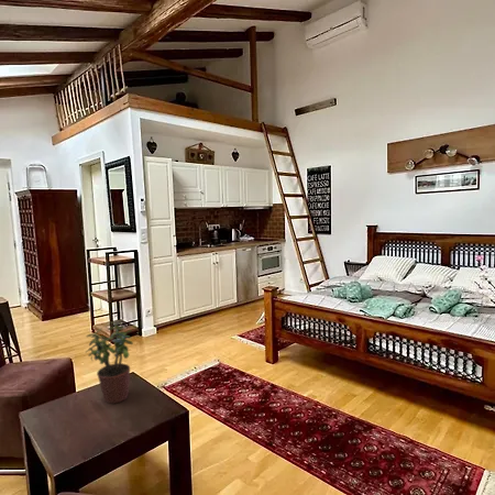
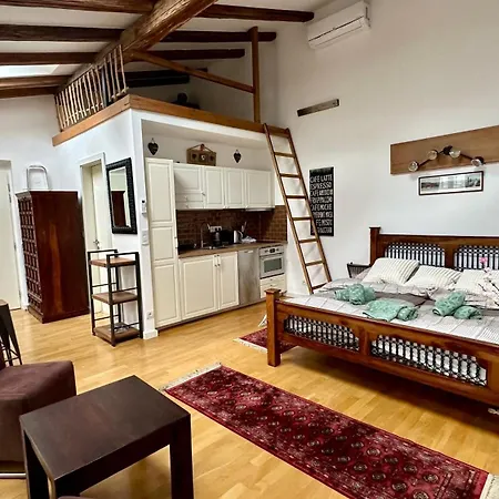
- potted plant [84,321,134,405]
